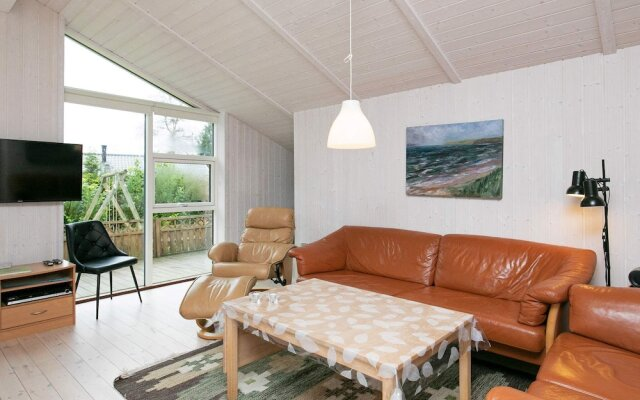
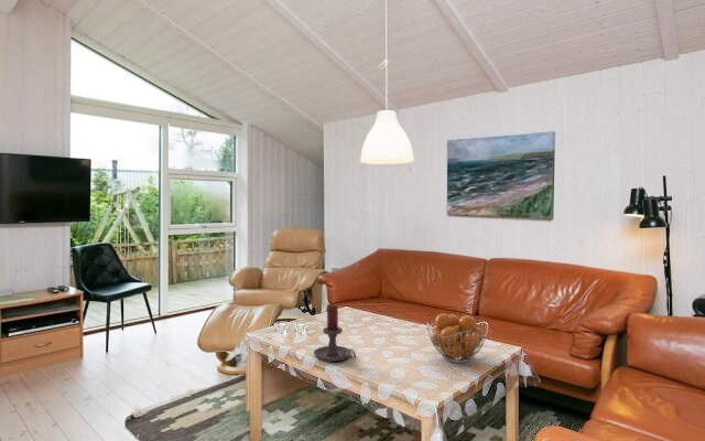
+ fruit basket [425,312,489,364]
+ candle holder [313,302,357,363]
